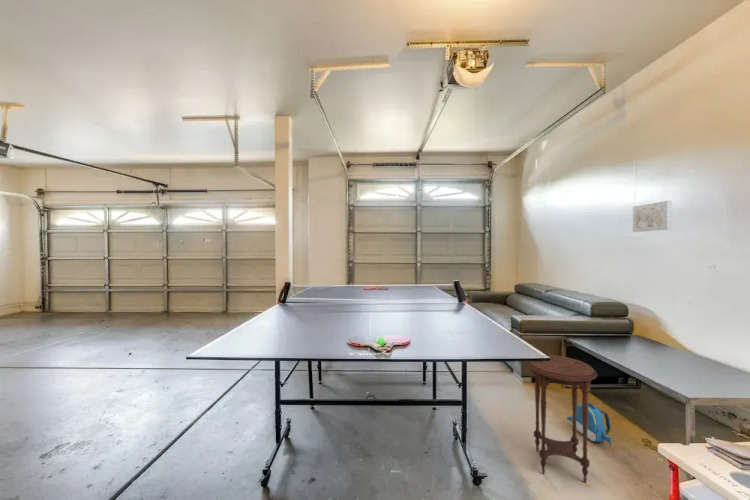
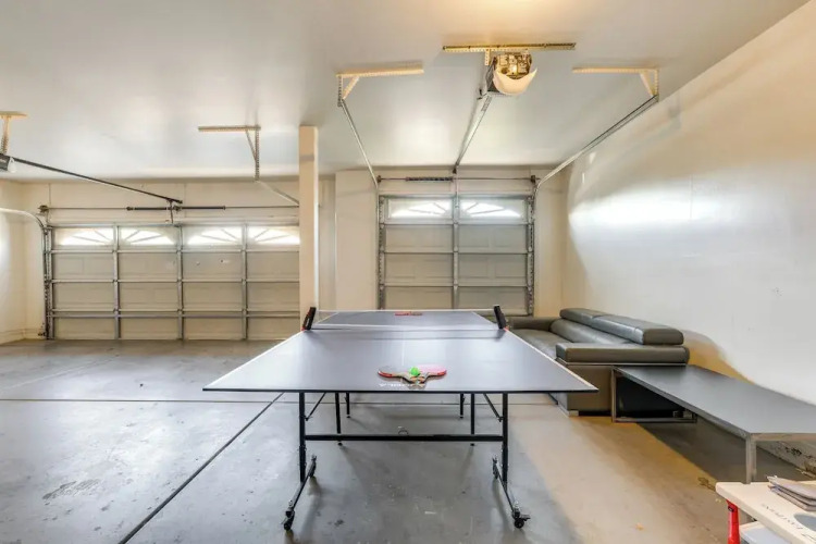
- backpack [566,402,613,447]
- wall art [632,200,673,233]
- side table [525,354,598,484]
